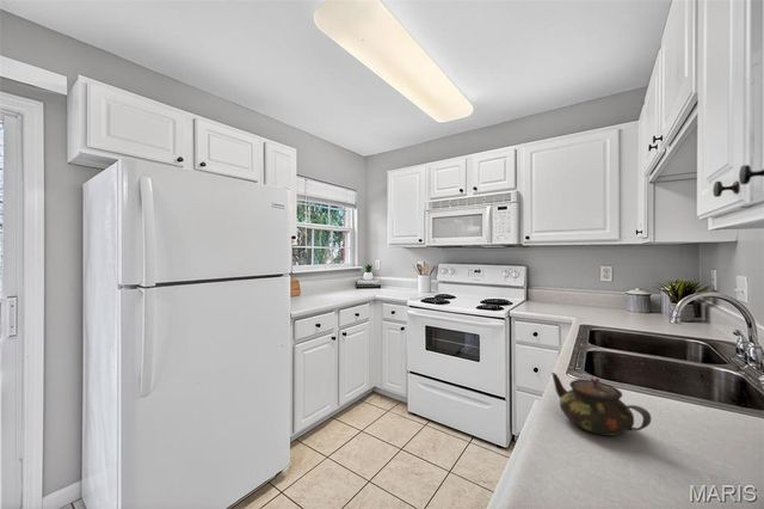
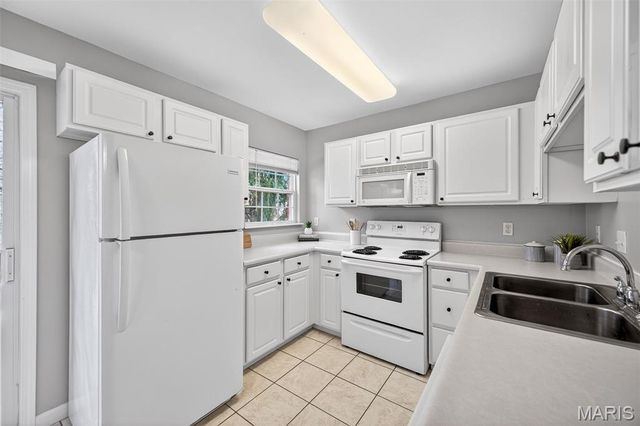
- teapot [550,372,652,437]
